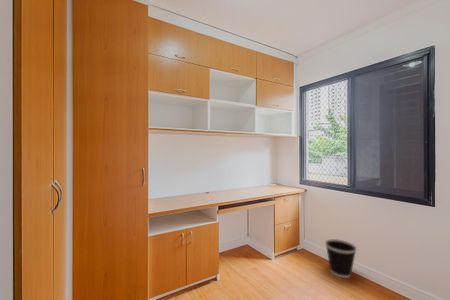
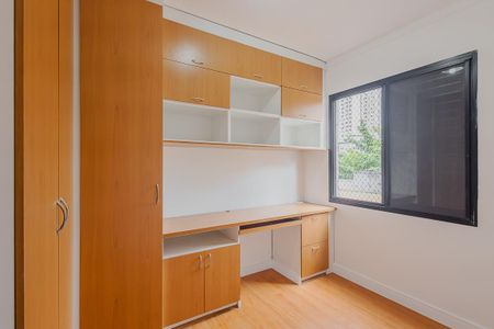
- wastebasket [324,238,358,279]
